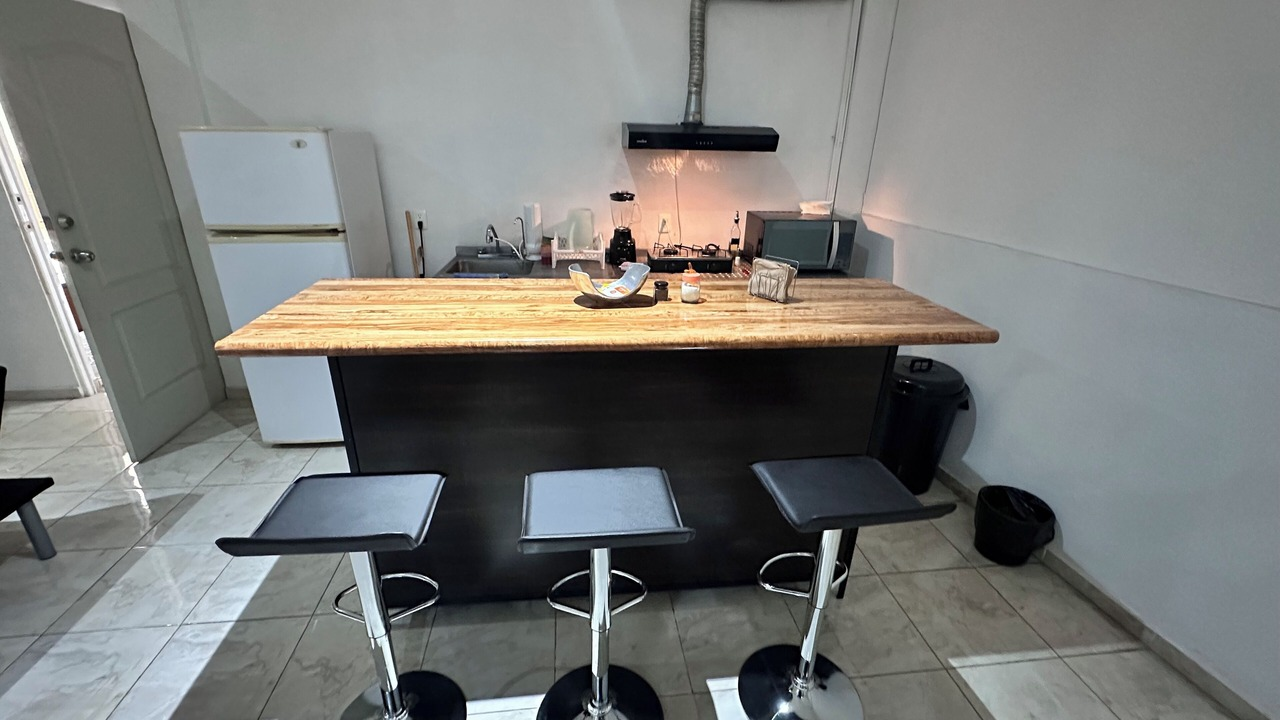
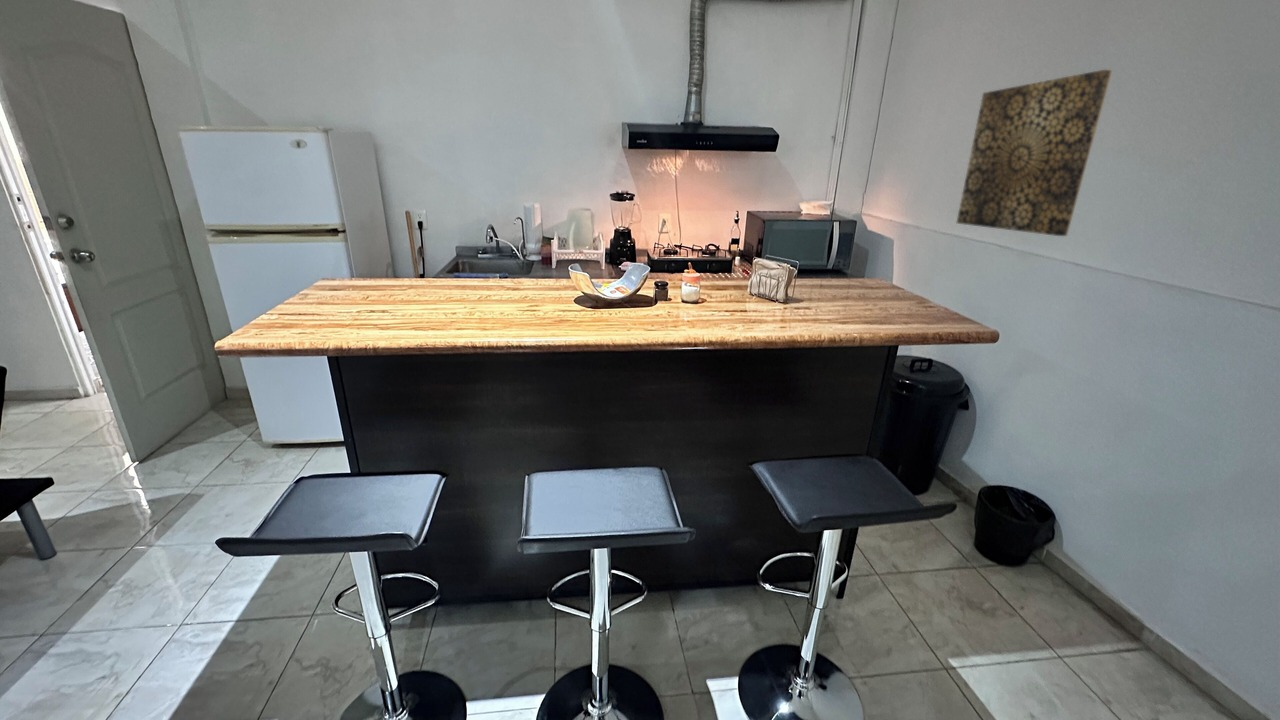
+ wall art [956,69,1113,237]
